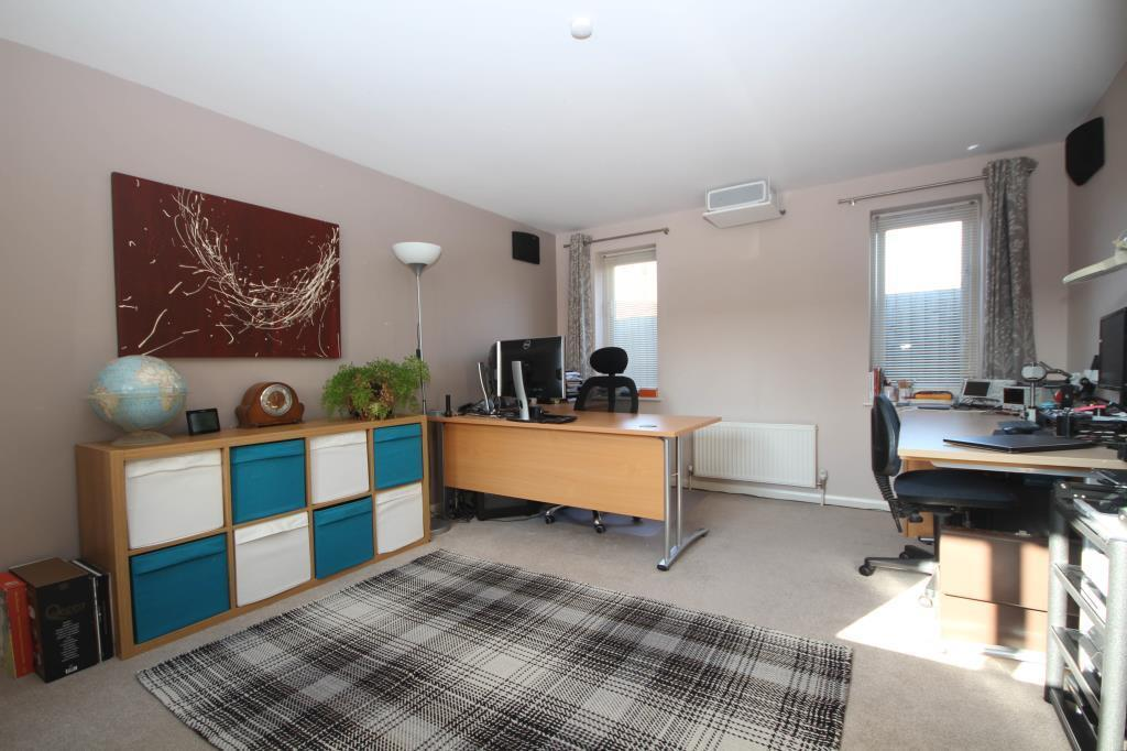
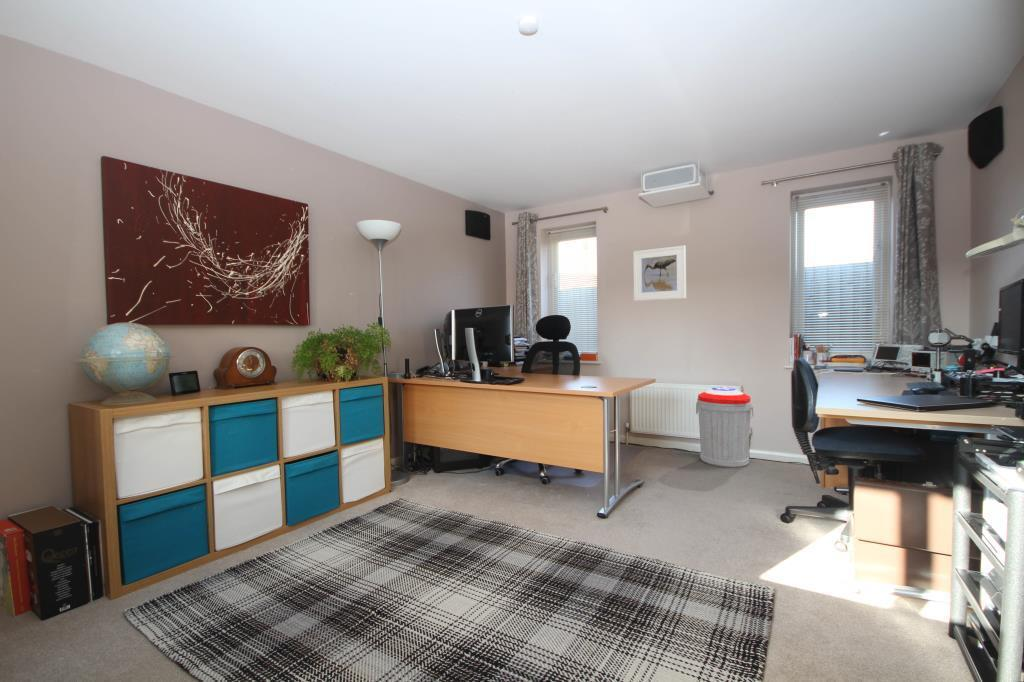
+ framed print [633,245,687,302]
+ trash can [695,386,754,468]
